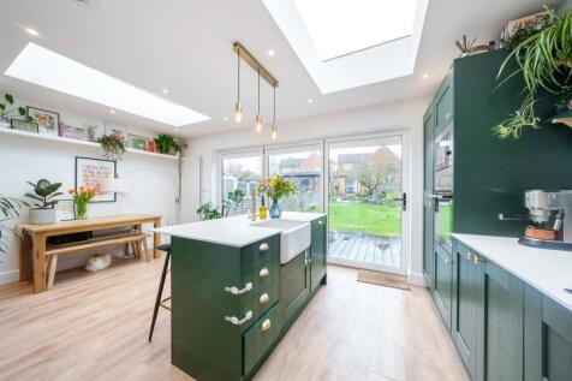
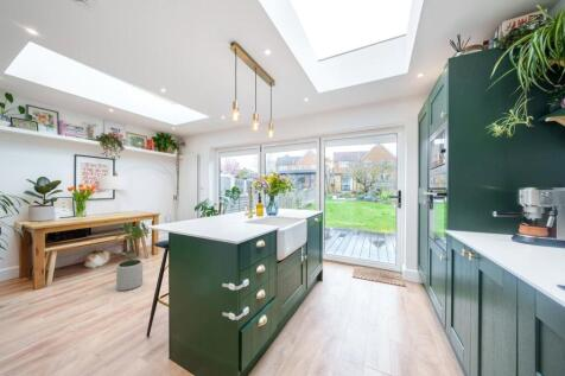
+ house plant [112,221,150,261]
+ plant pot [115,259,144,292]
